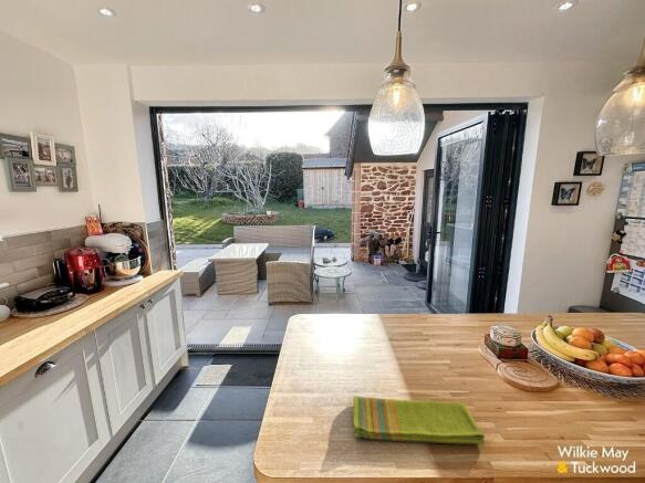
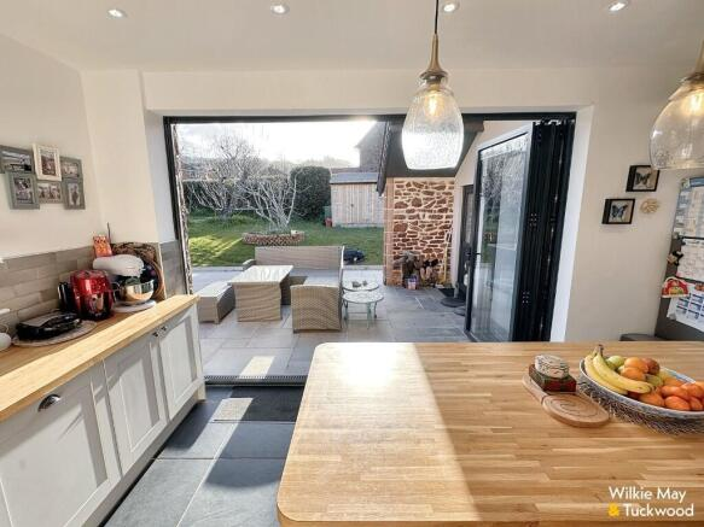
- dish towel [352,395,486,445]
